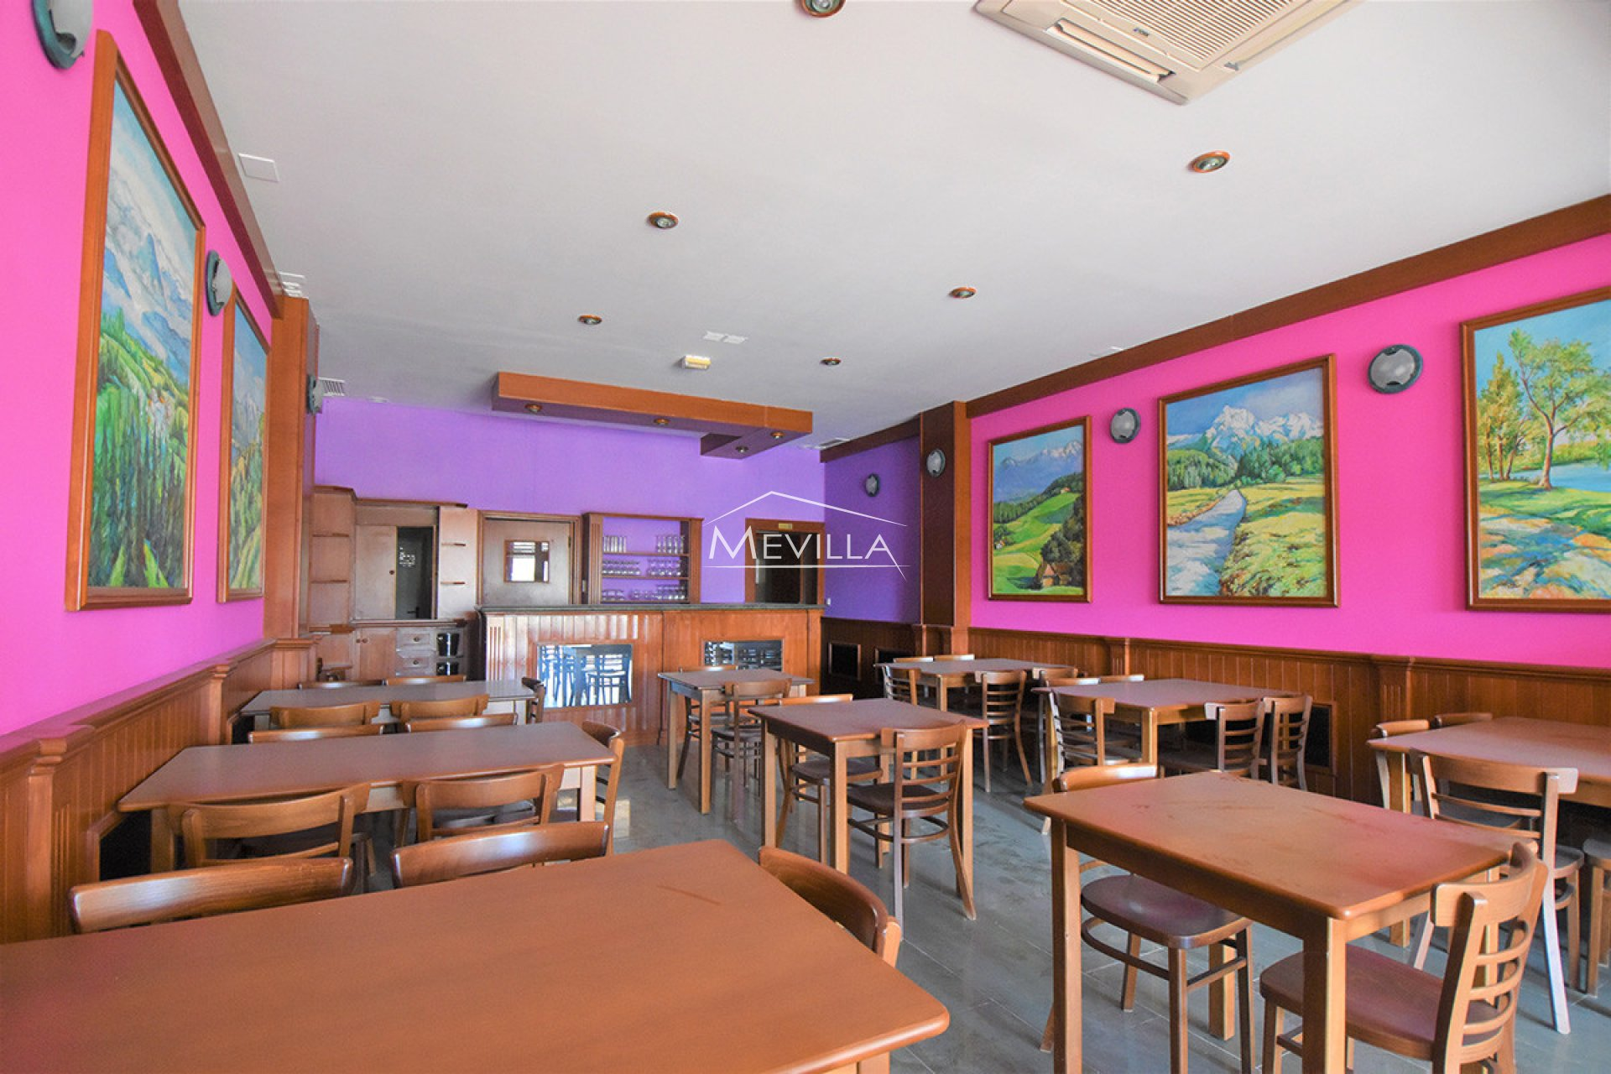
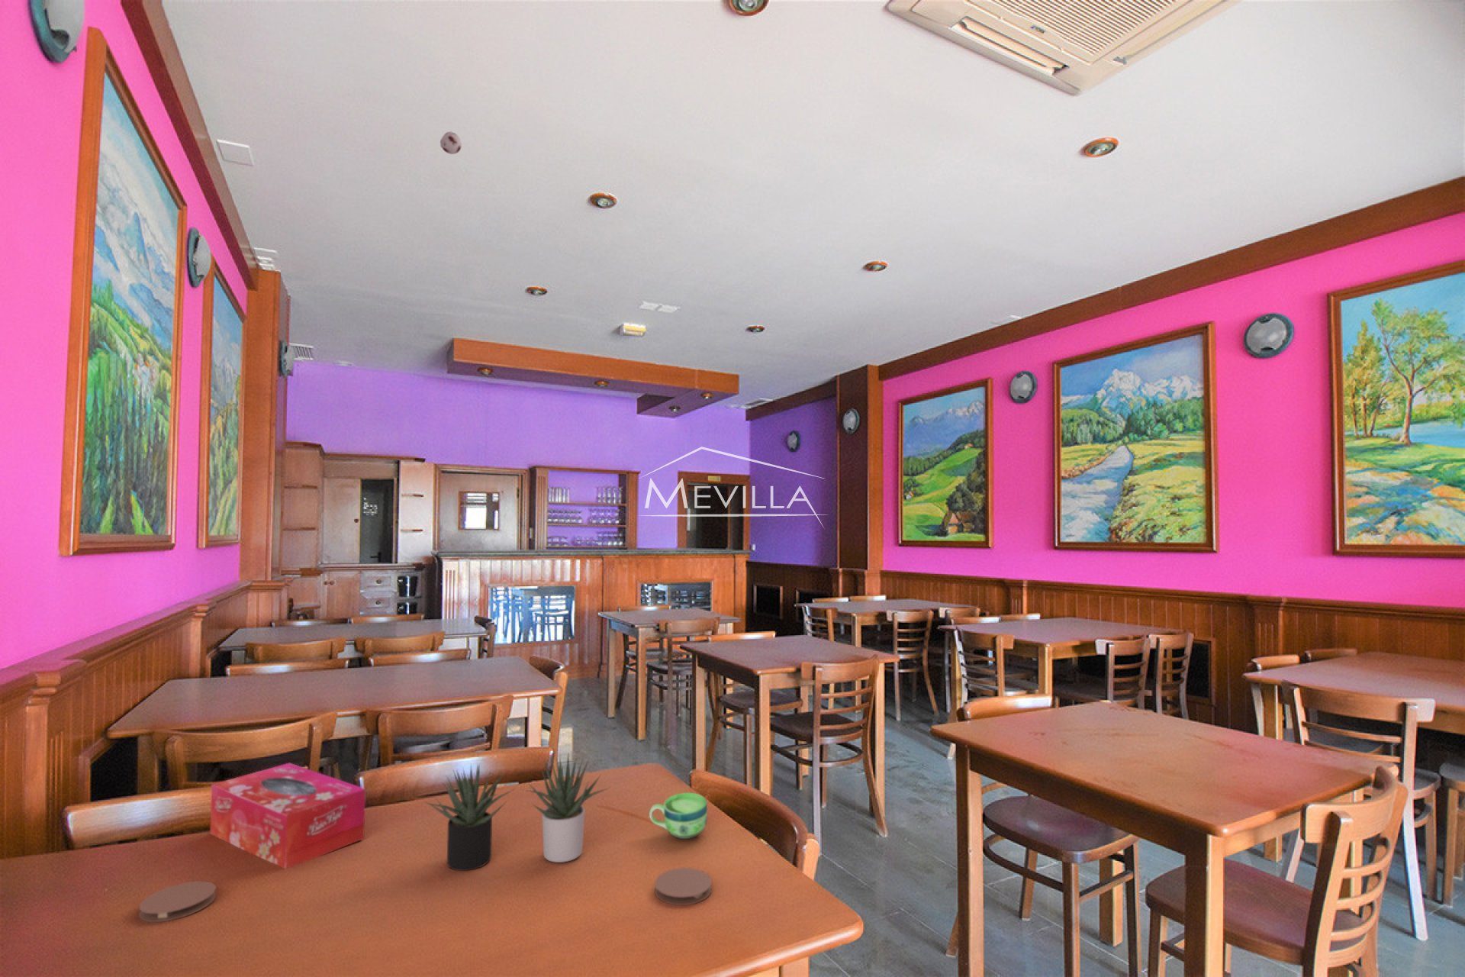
+ smoke detector [439,131,462,155]
+ coaster [654,867,713,906]
+ cup [649,793,709,840]
+ tissue box [209,762,366,869]
+ succulent plant [423,753,610,871]
+ coaster [138,881,217,922]
